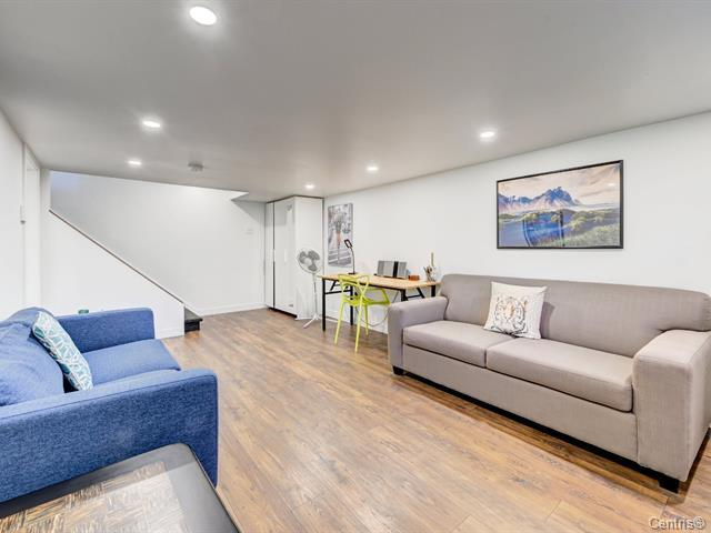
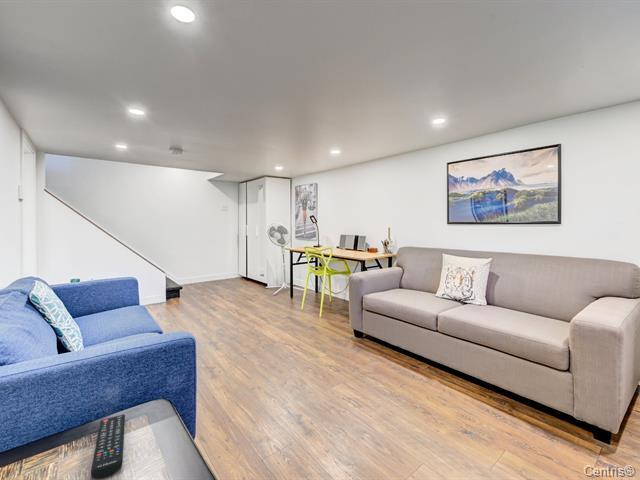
+ remote control [90,413,126,479]
